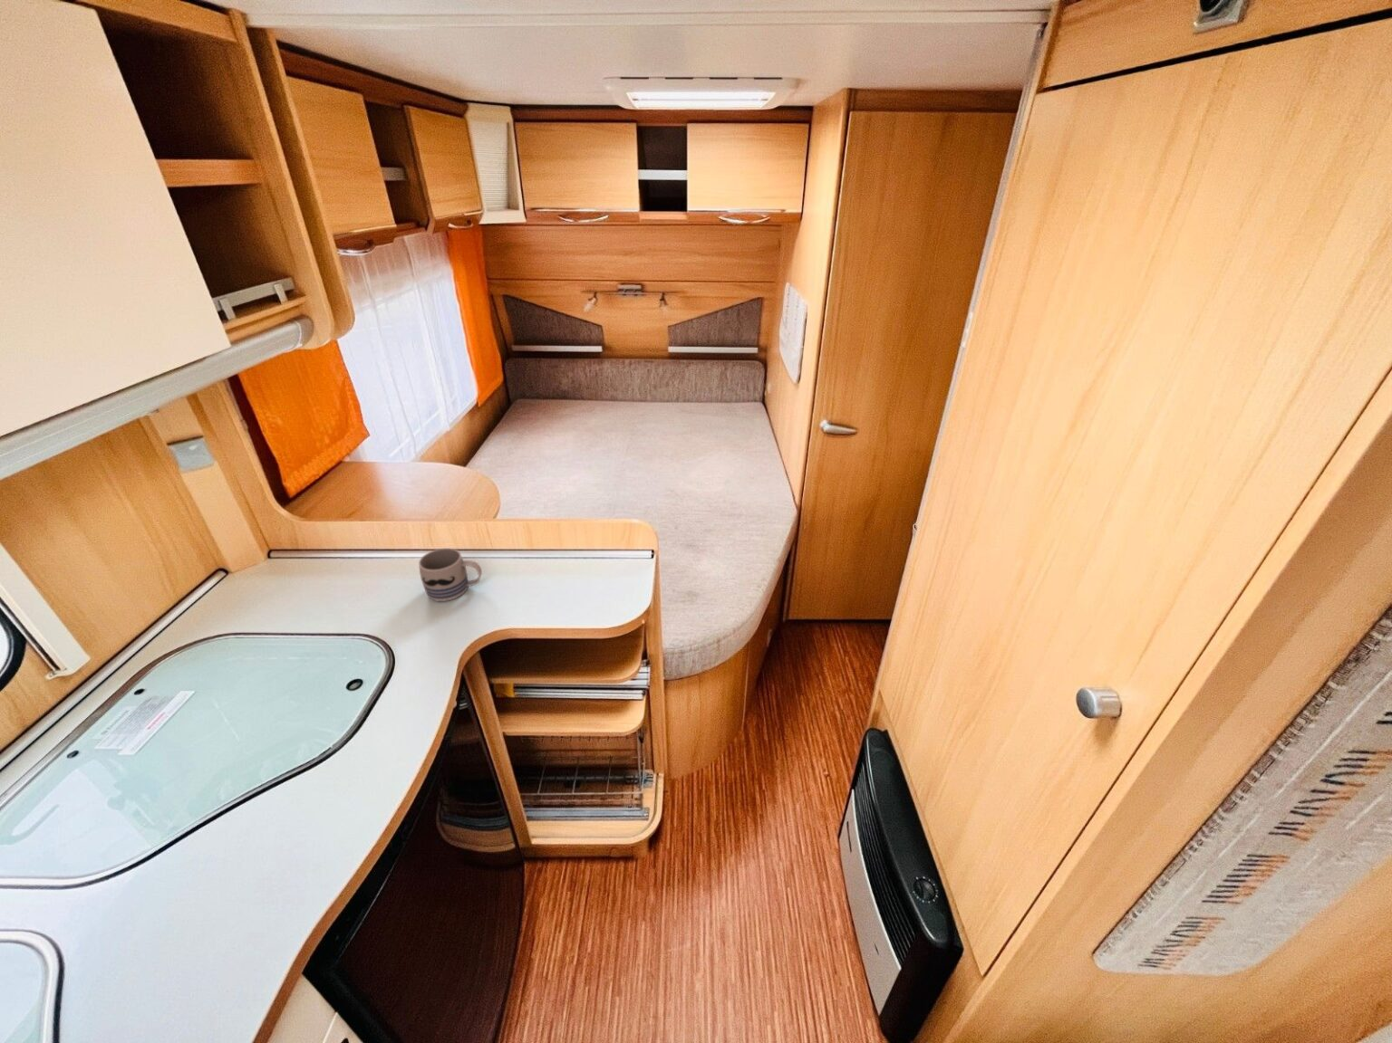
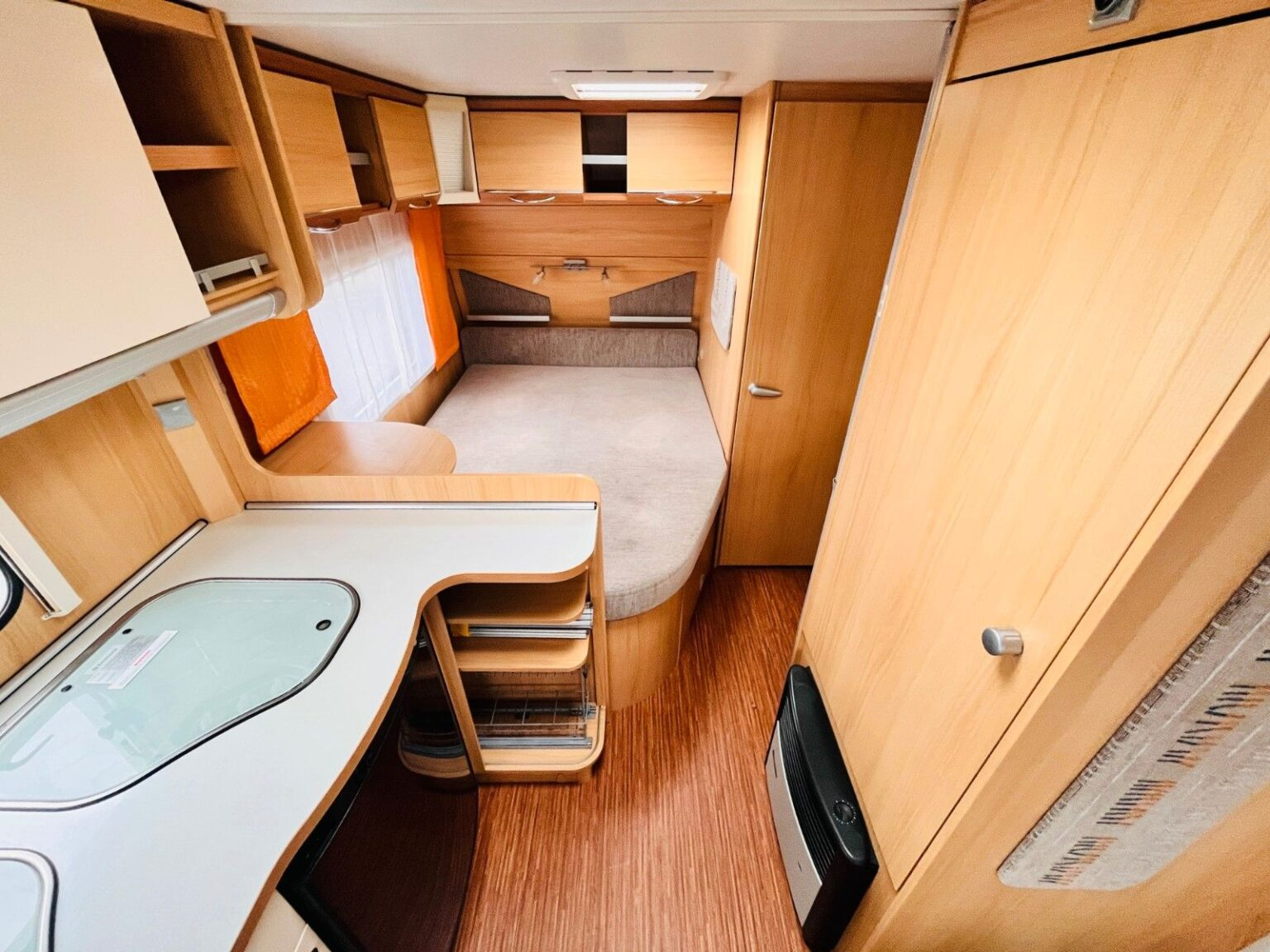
- mug [418,548,483,603]
